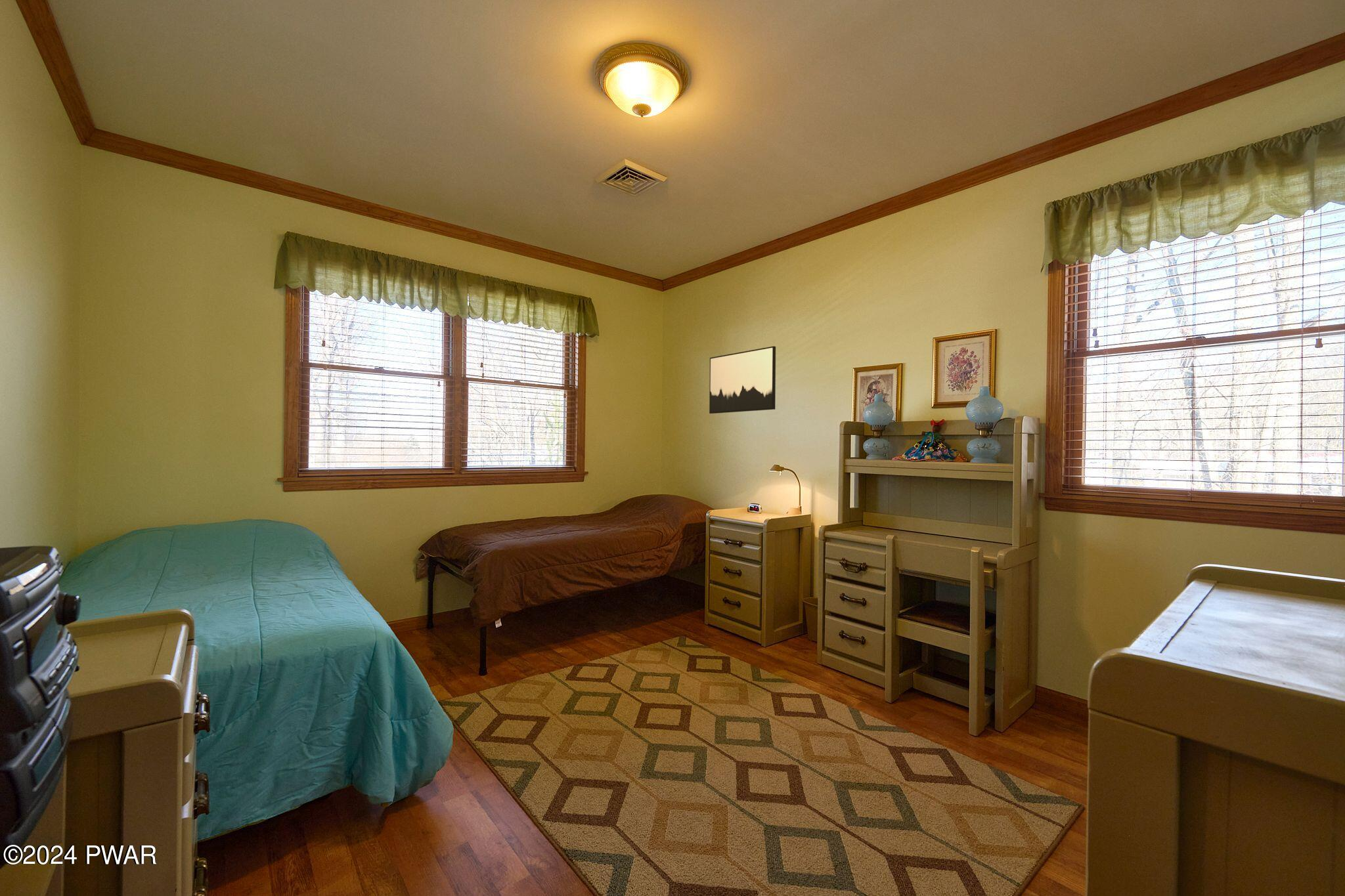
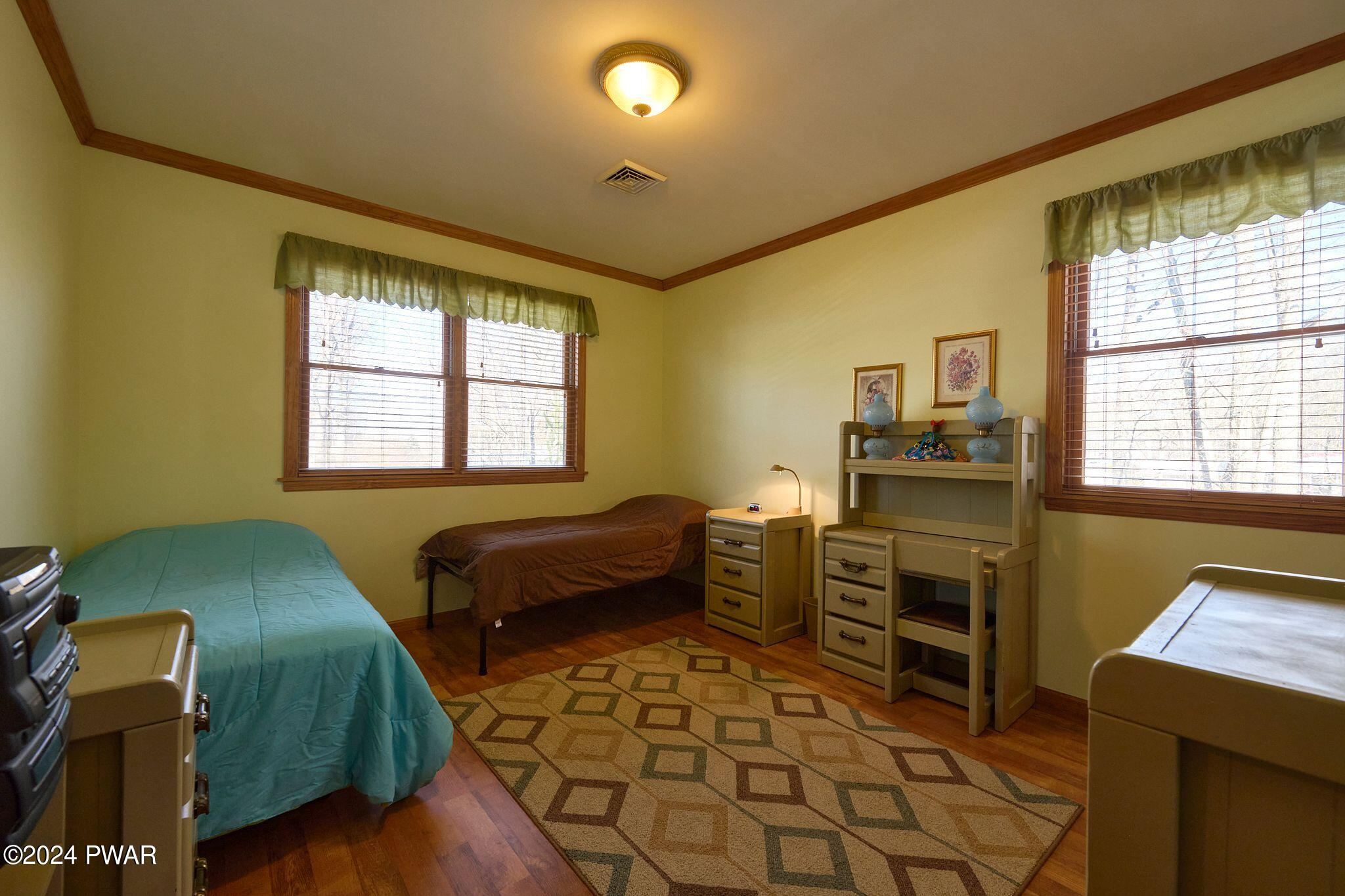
- wall art [709,345,776,414]
